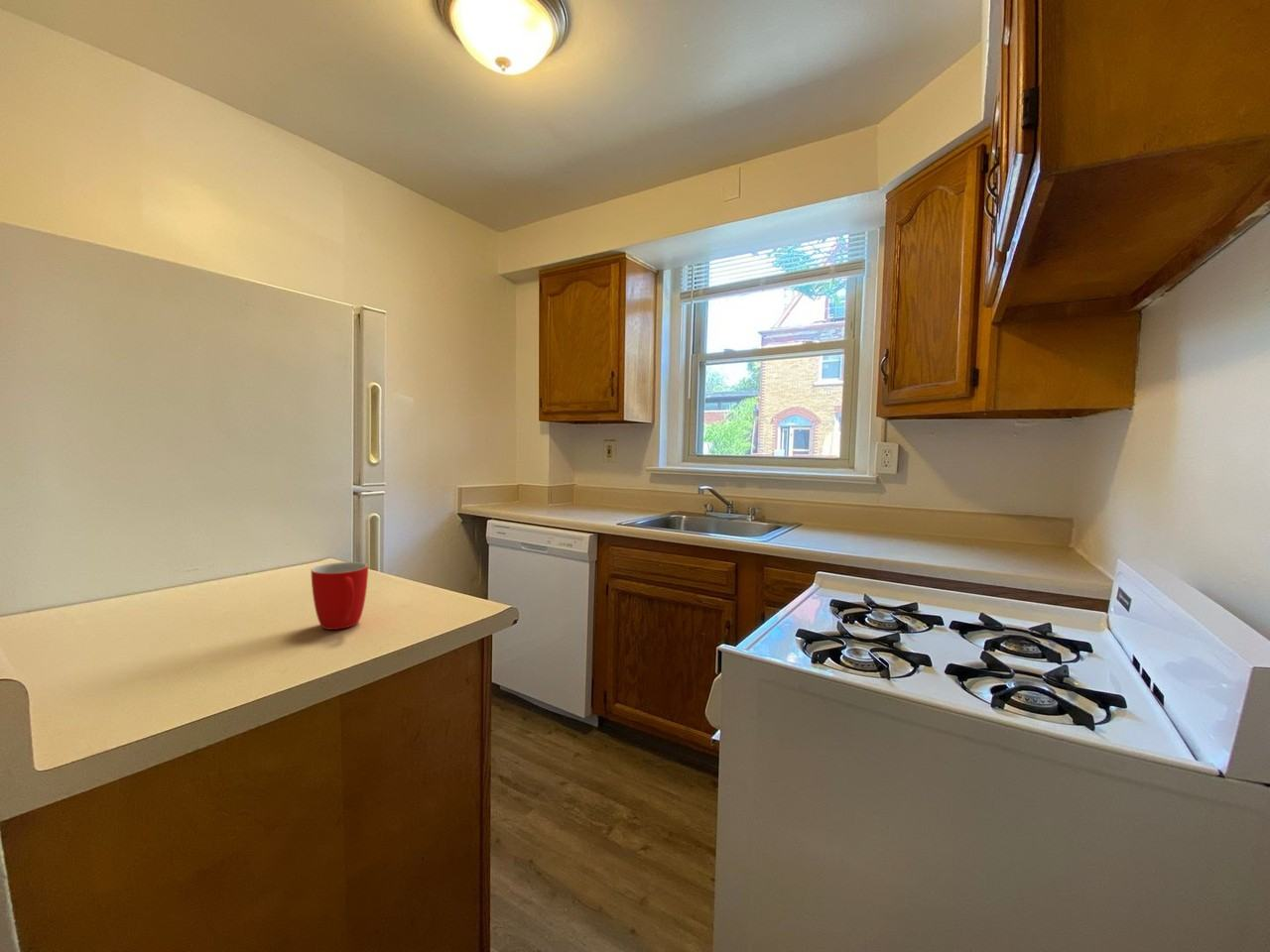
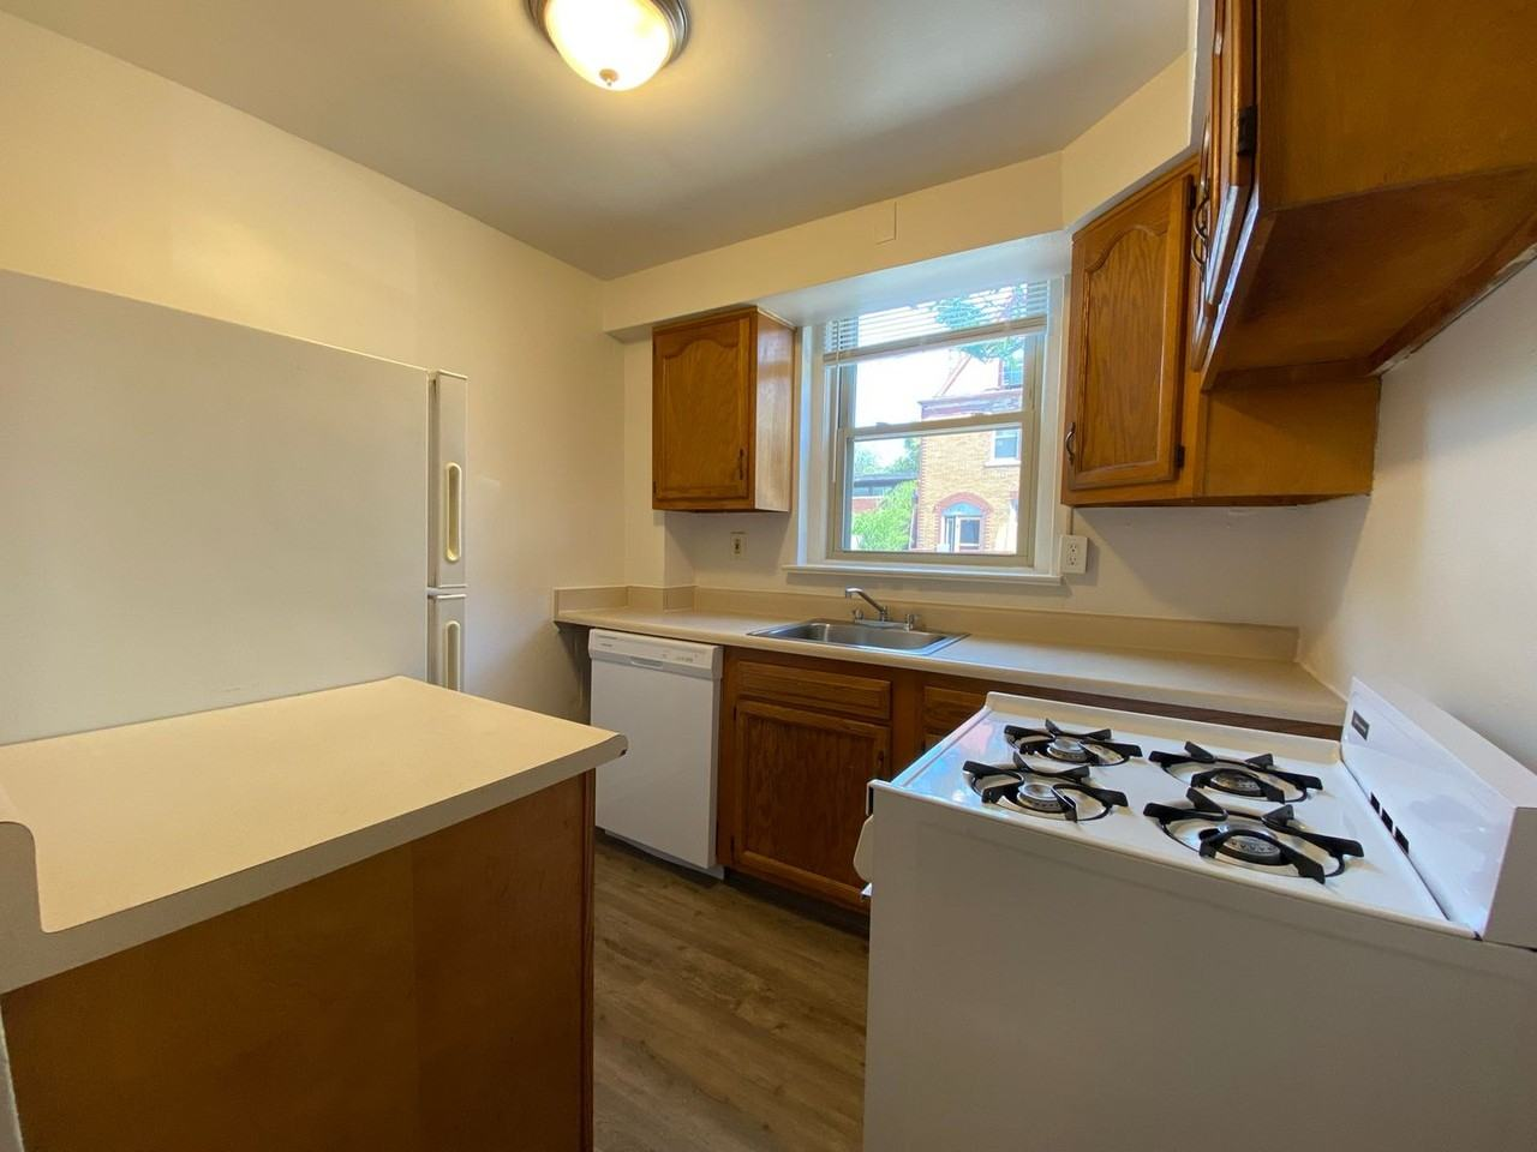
- mug [311,561,369,631]
